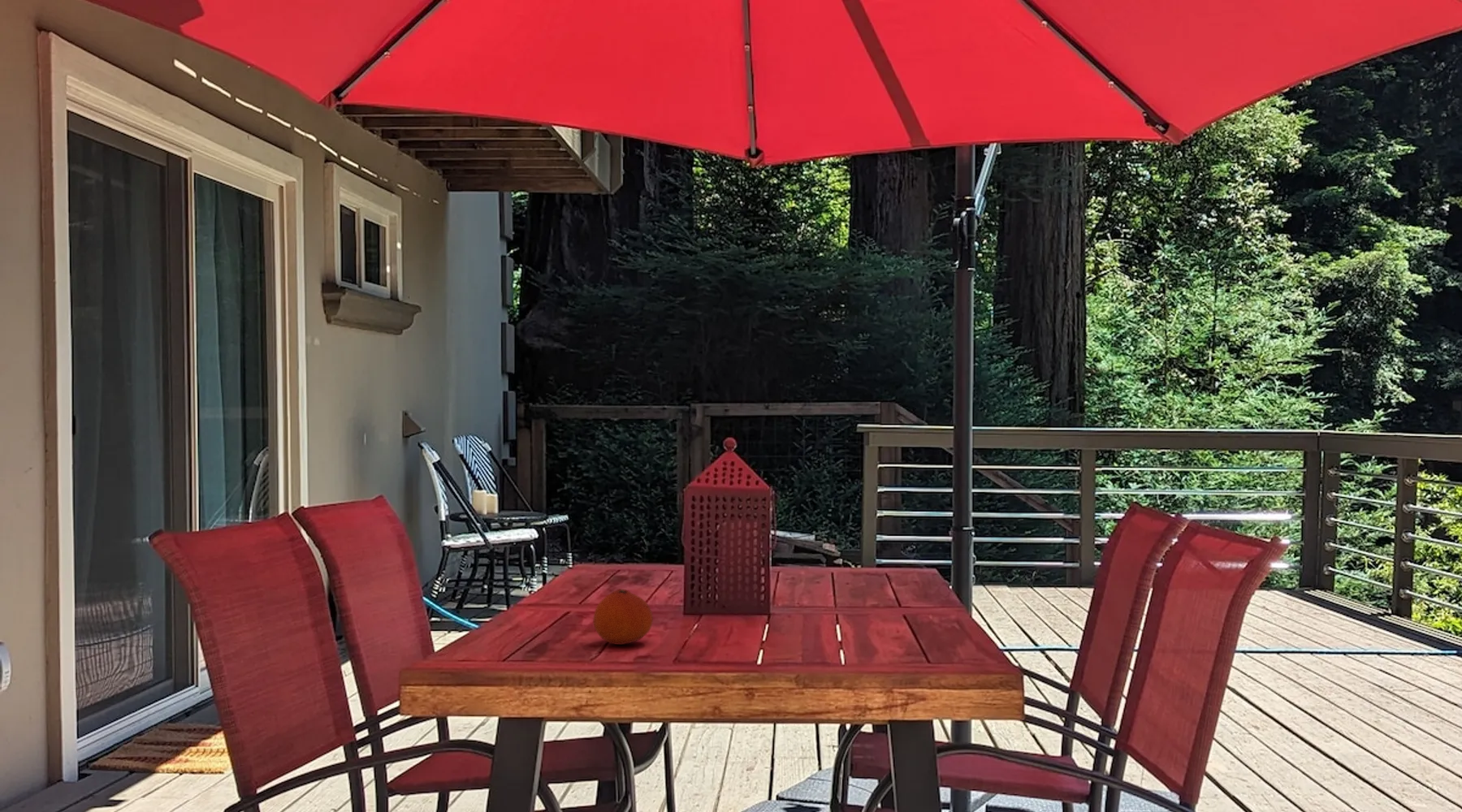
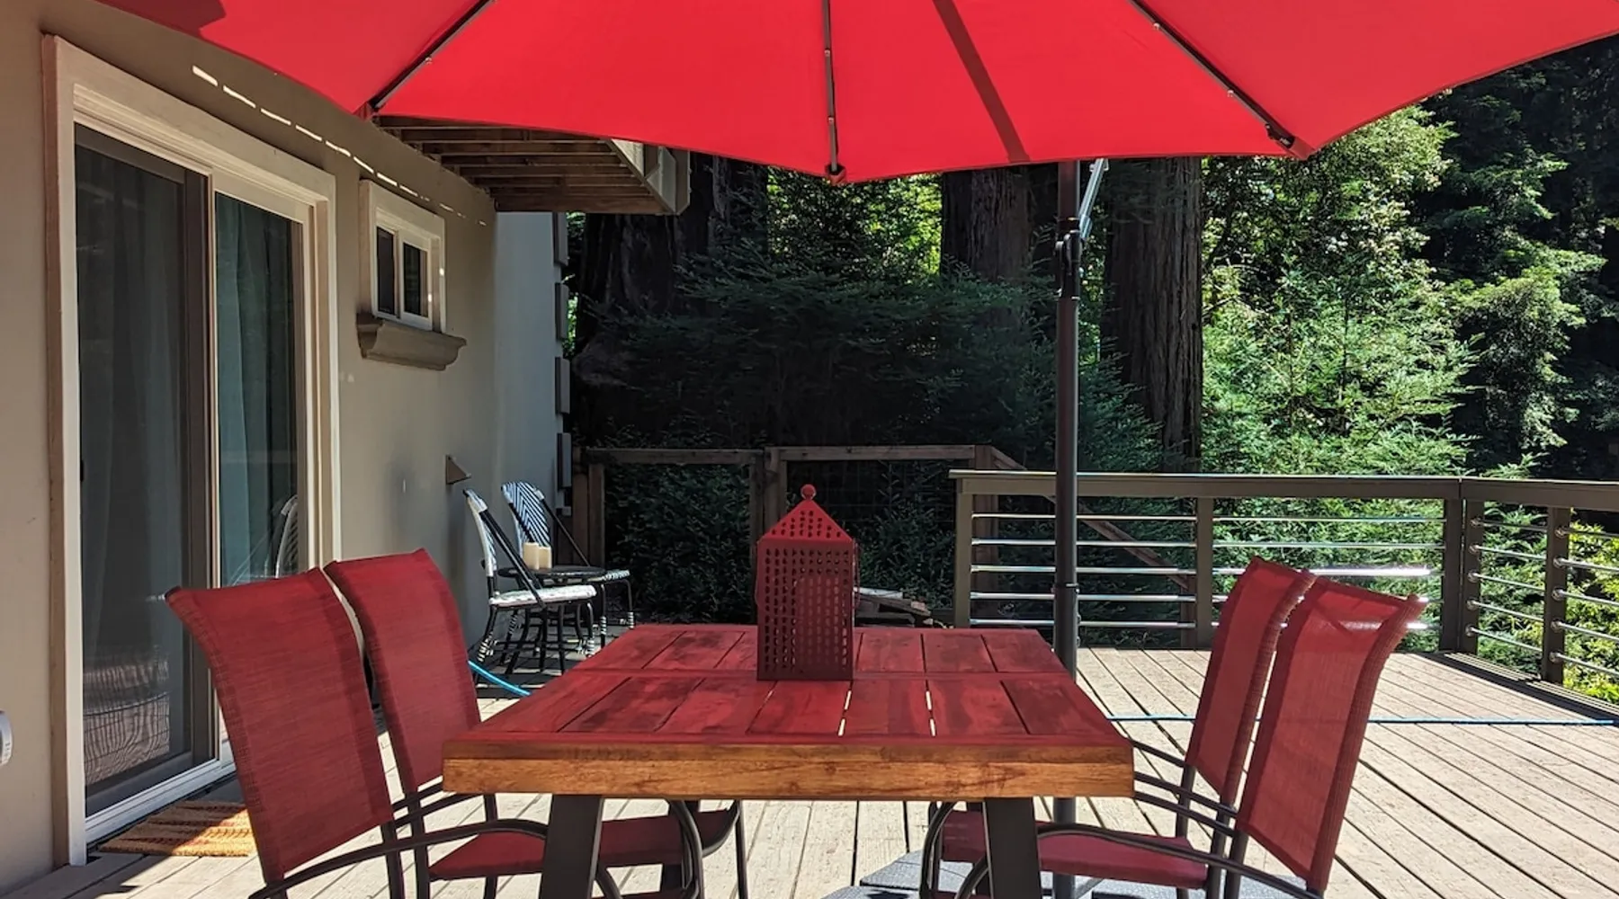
- fruit [592,588,654,646]
